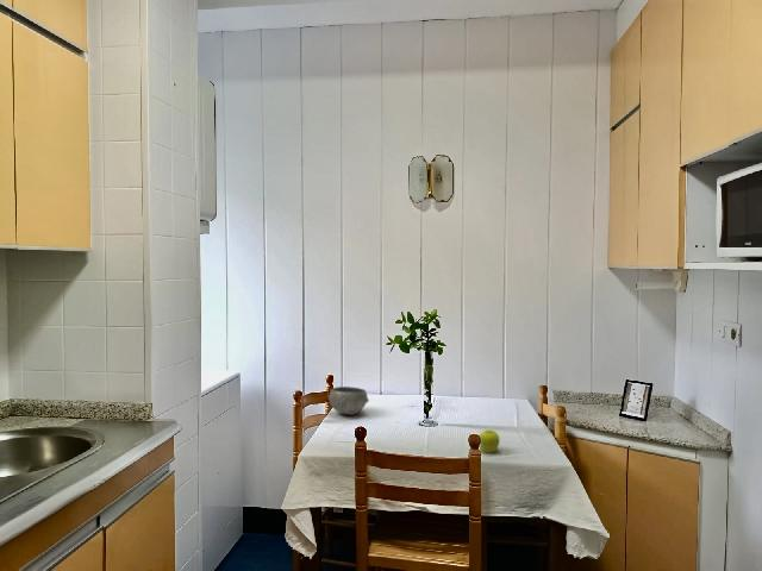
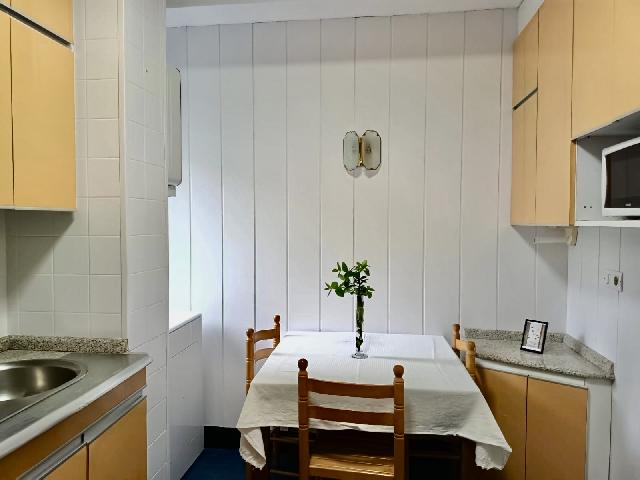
- bowl [327,385,370,416]
- fruit [479,428,501,454]
